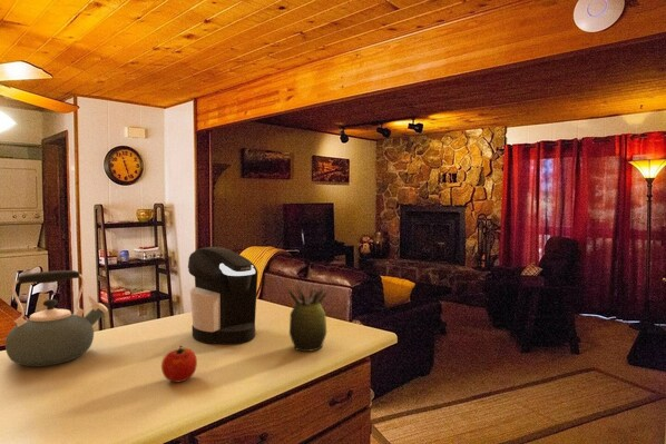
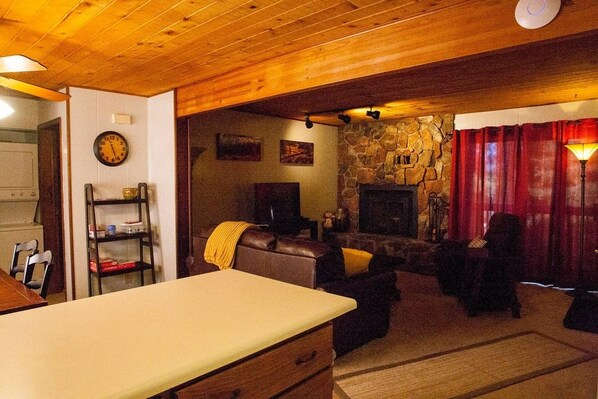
- fruit [160,345,198,383]
- succulent plant [286,284,329,353]
- coffee maker [187,246,259,345]
- kettle [4,269,109,367]
